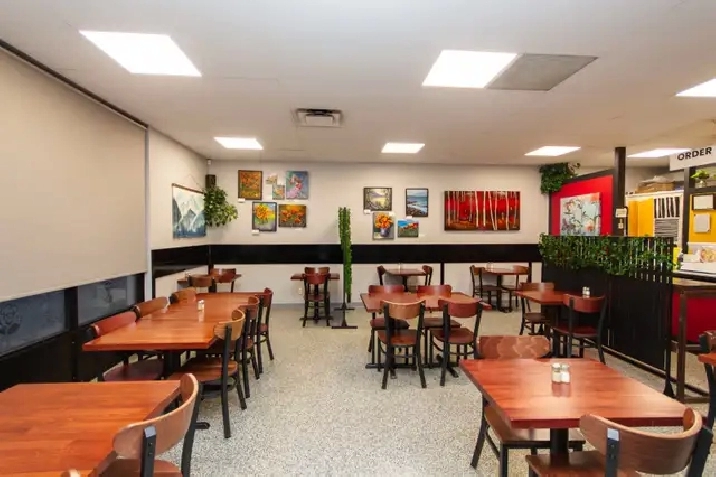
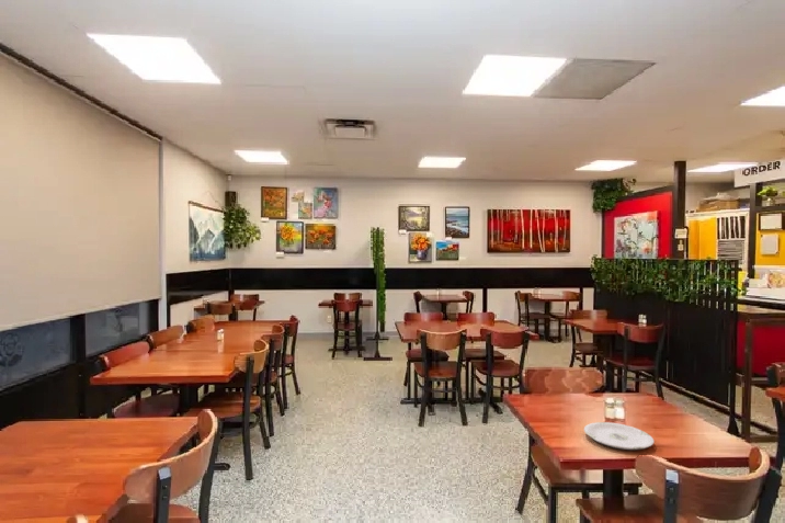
+ plate [583,421,656,451]
